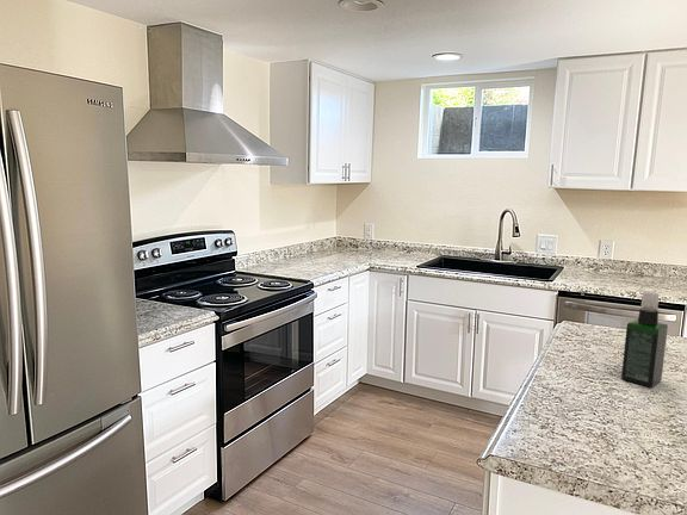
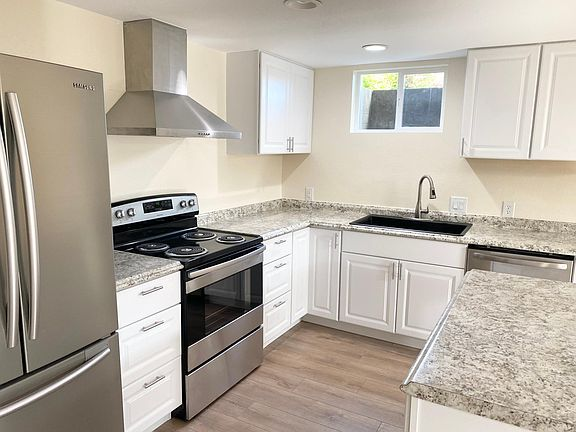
- spray bottle [620,290,669,389]
